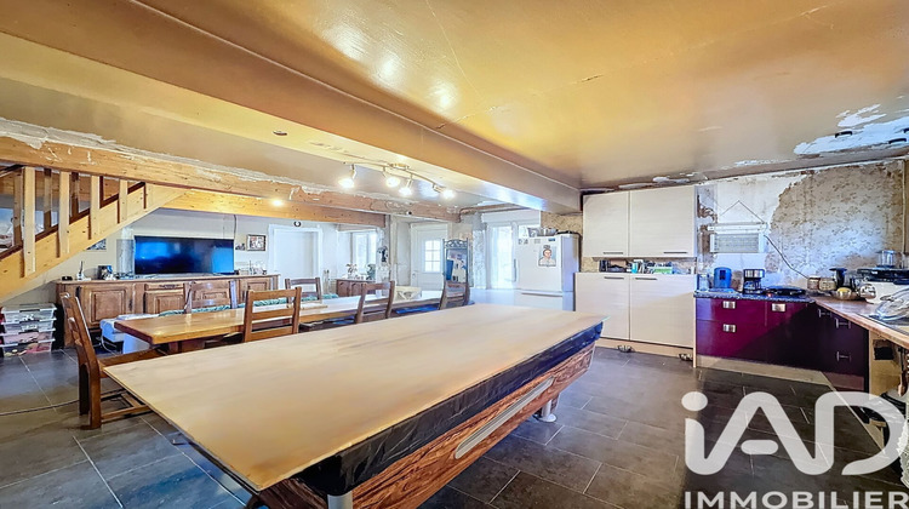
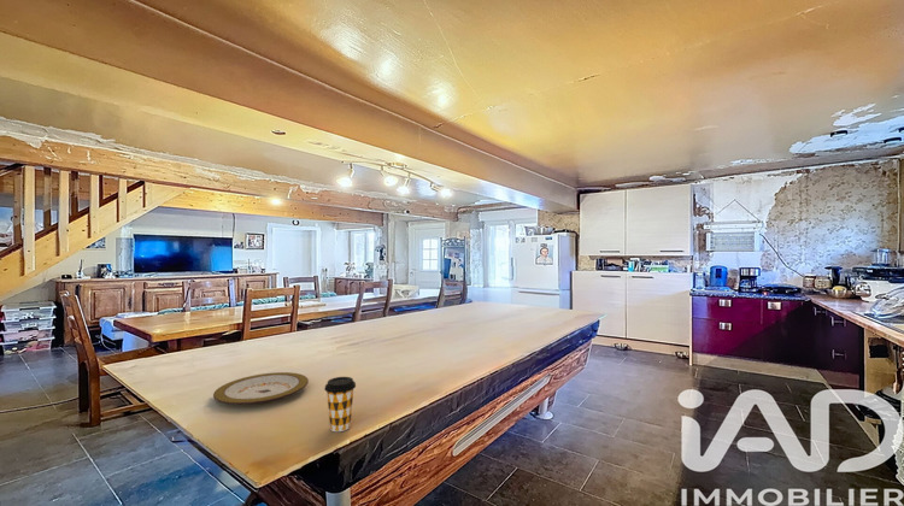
+ coffee cup [323,376,357,433]
+ plate [212,371,310,405]
